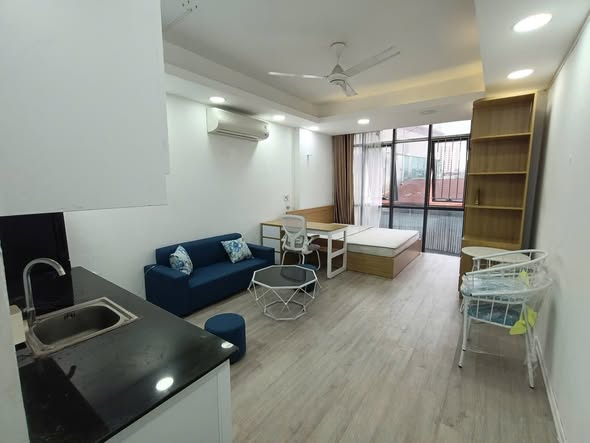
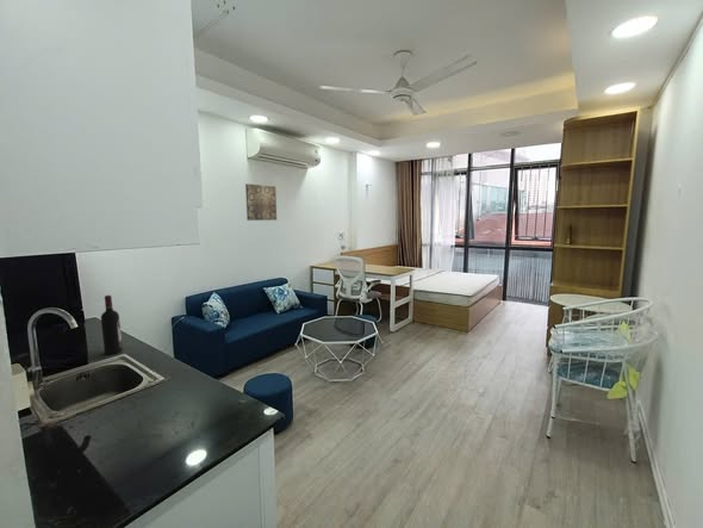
+ wine bottle [100,294,124,355]
+ wall art [244,182,278,222]
